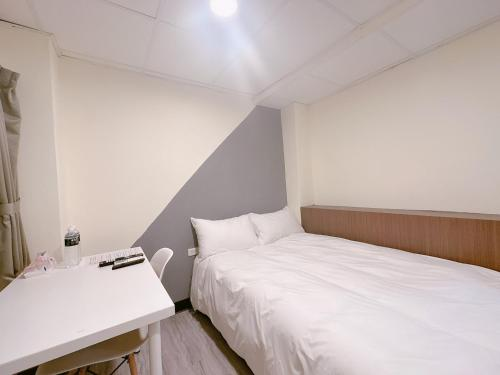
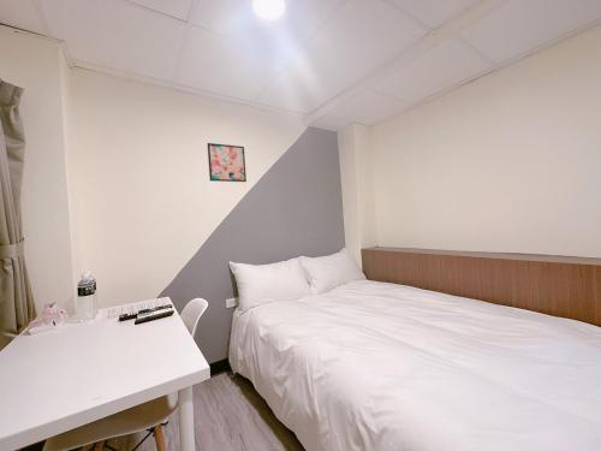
+ wall art [207,142,248,183]
